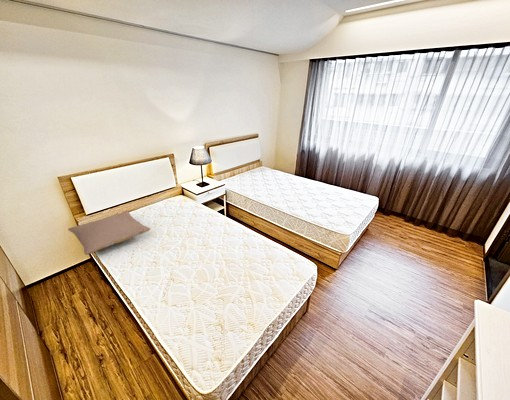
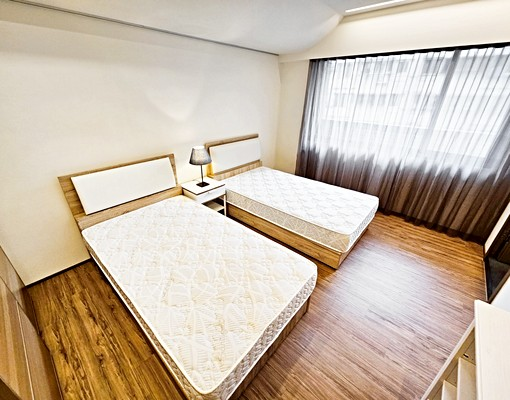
- pillow [67,210,151,256]
